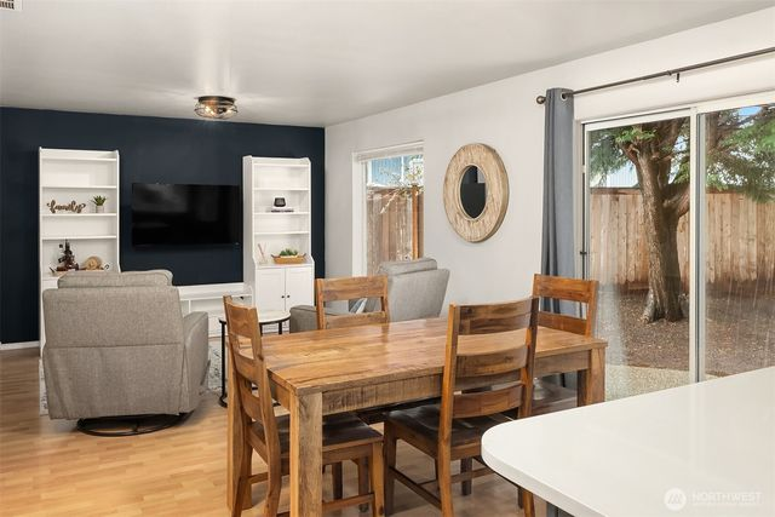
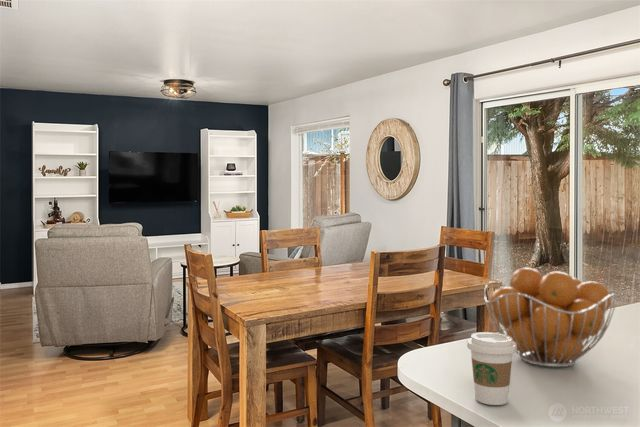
+ coffee cup [466,331,516,406]
+ fruit basket [483,266,619,368]
